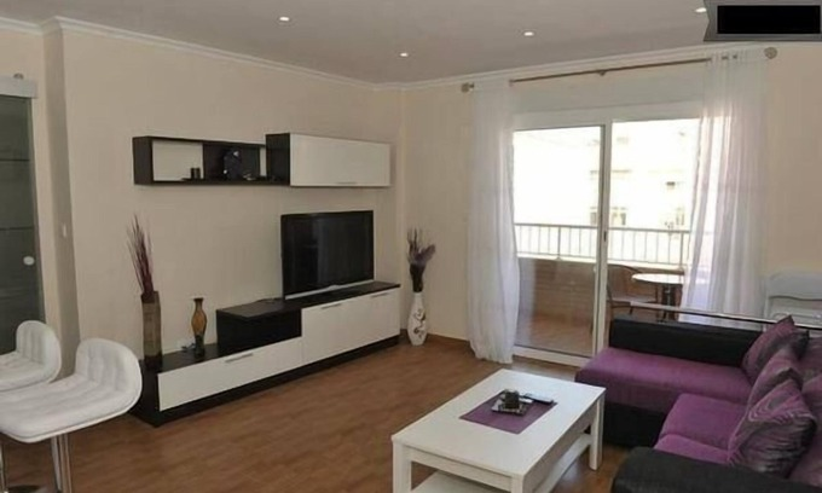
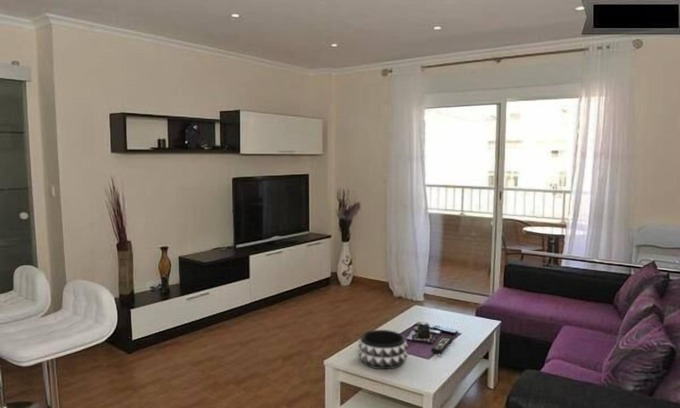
+ decorative bowl [357,329,409,370]
+ remote control [430,335,454,354]
